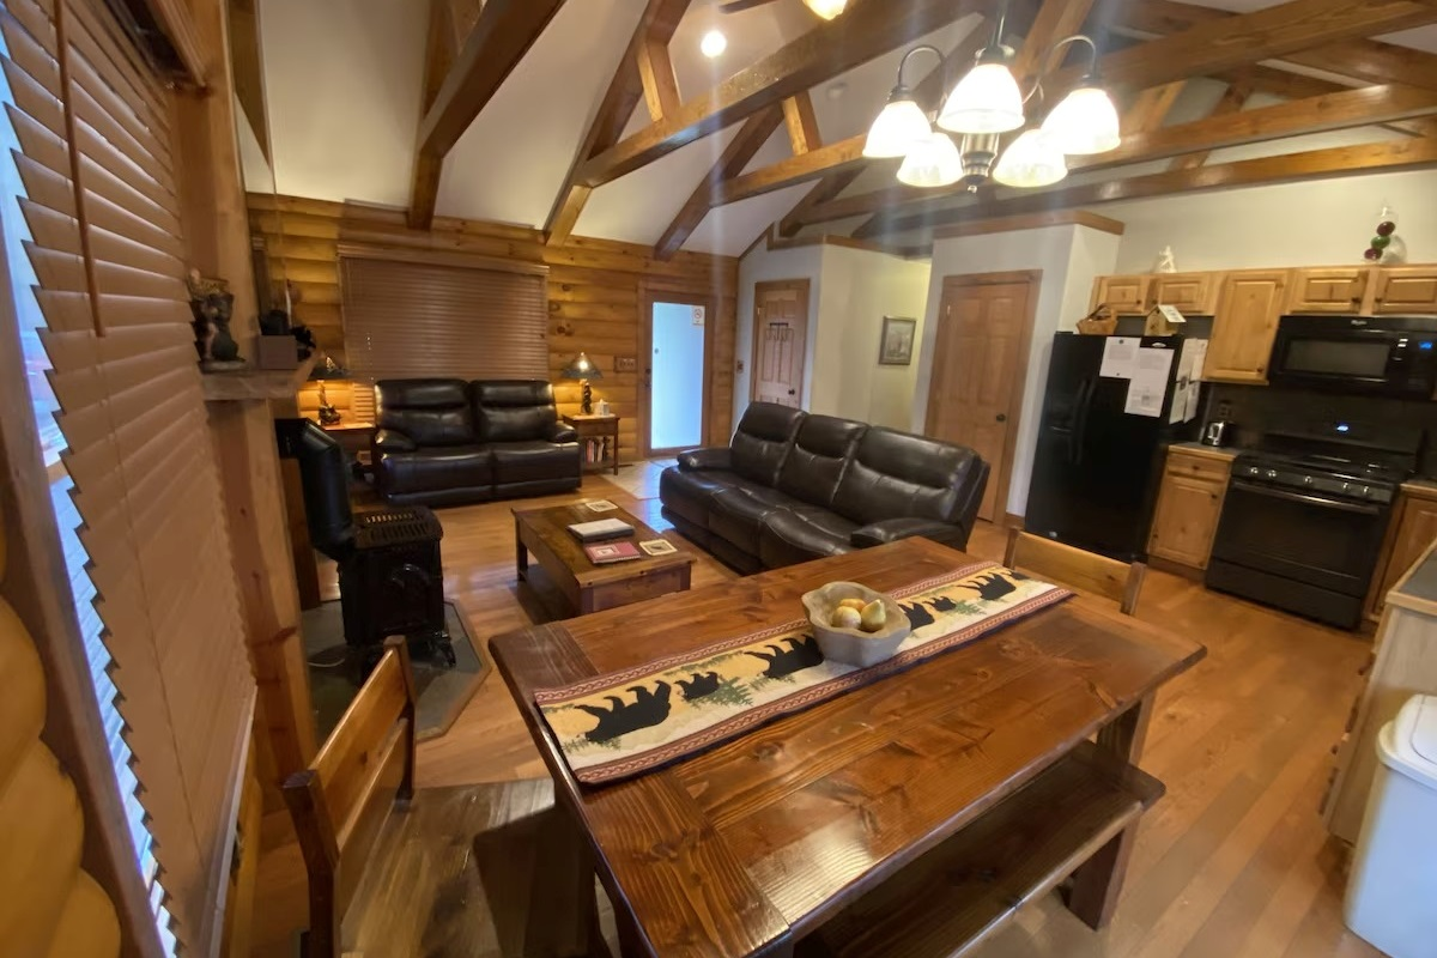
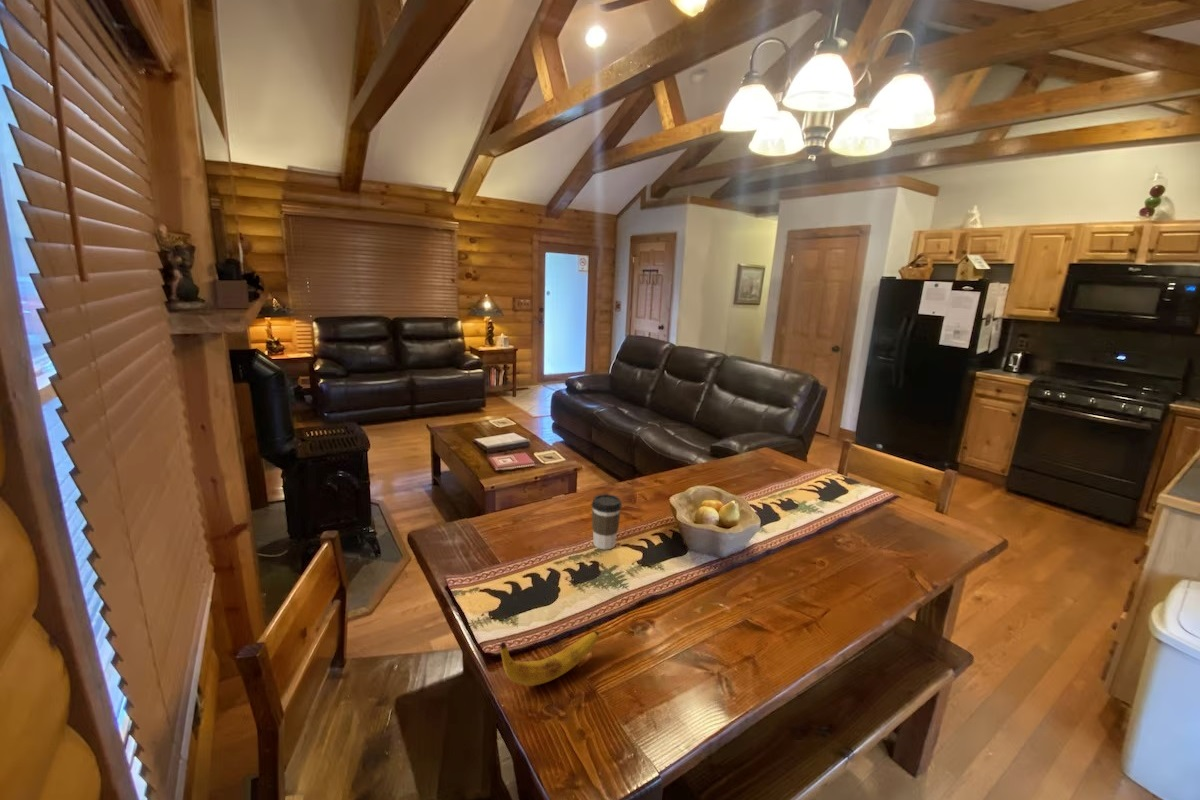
+ coffee cup [590,493,623,551]
+ banana [499,630,600,687]
